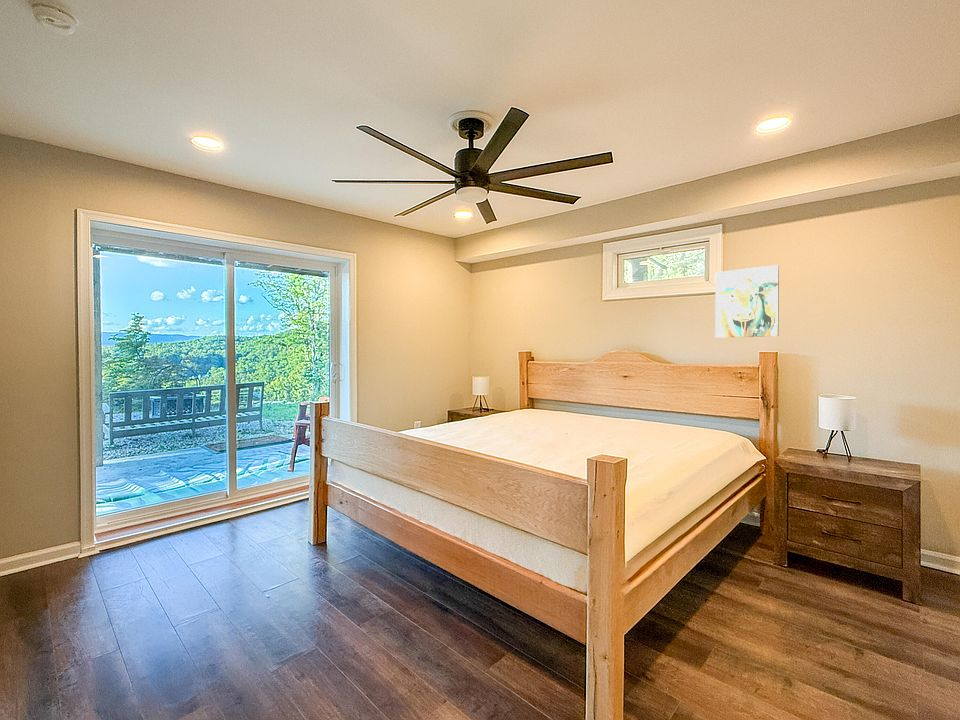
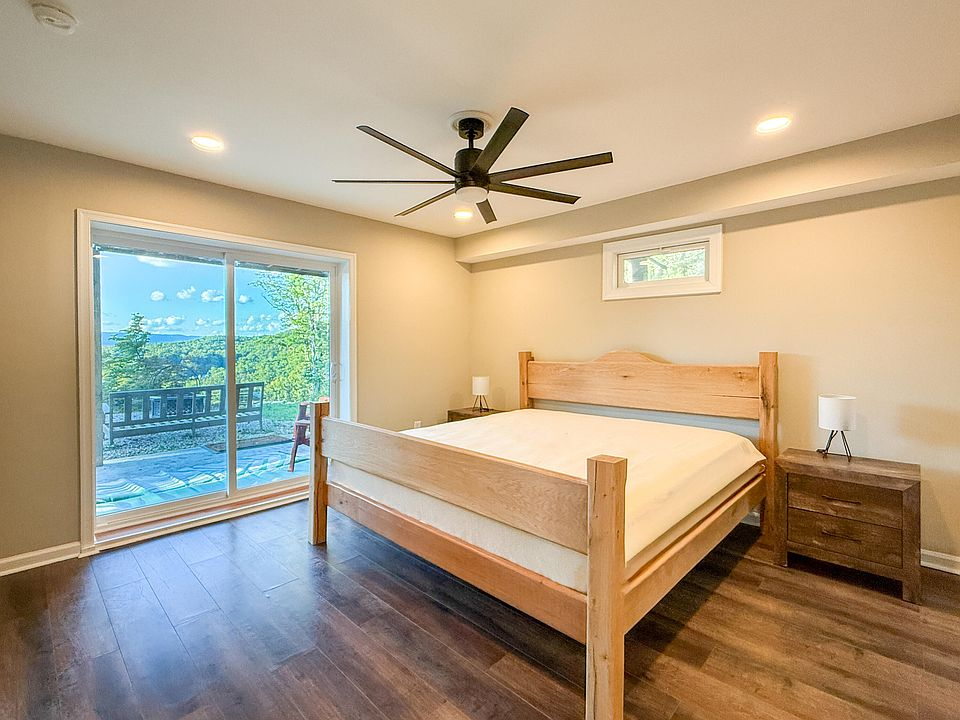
- wall art [714,264,780,339]
